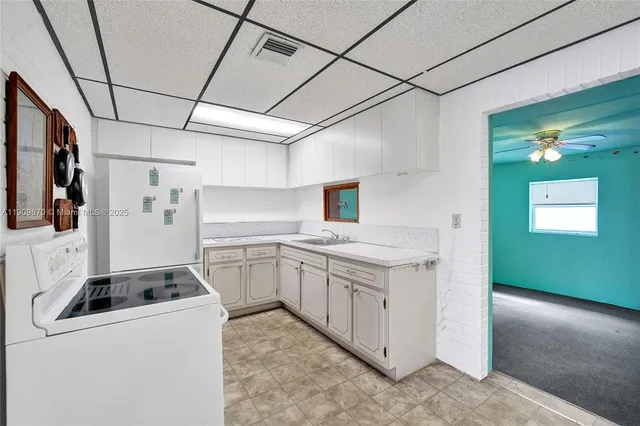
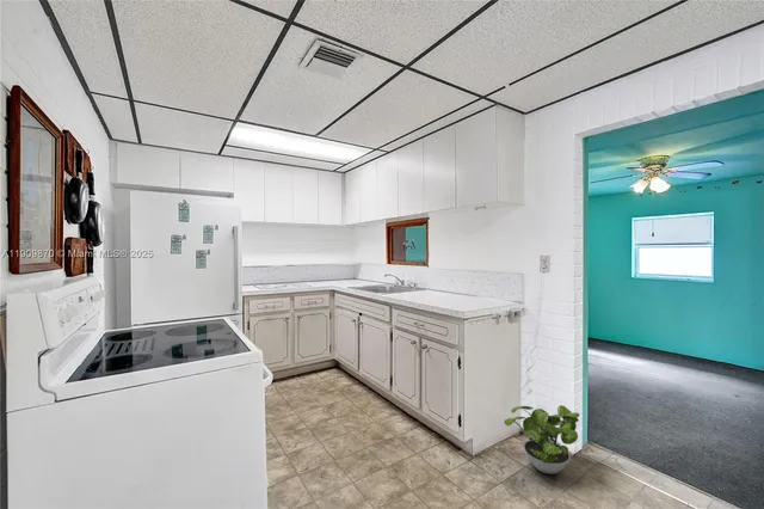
+ potted plant [504,404,581,476]
